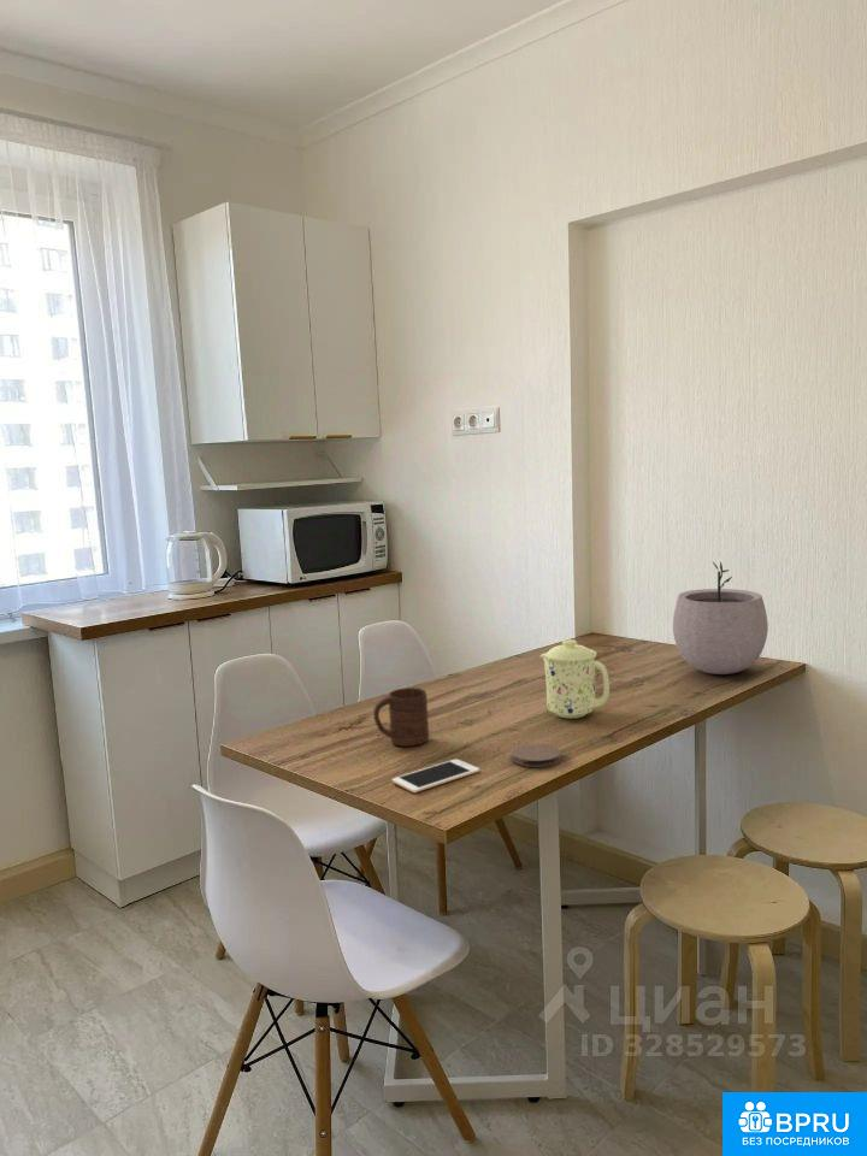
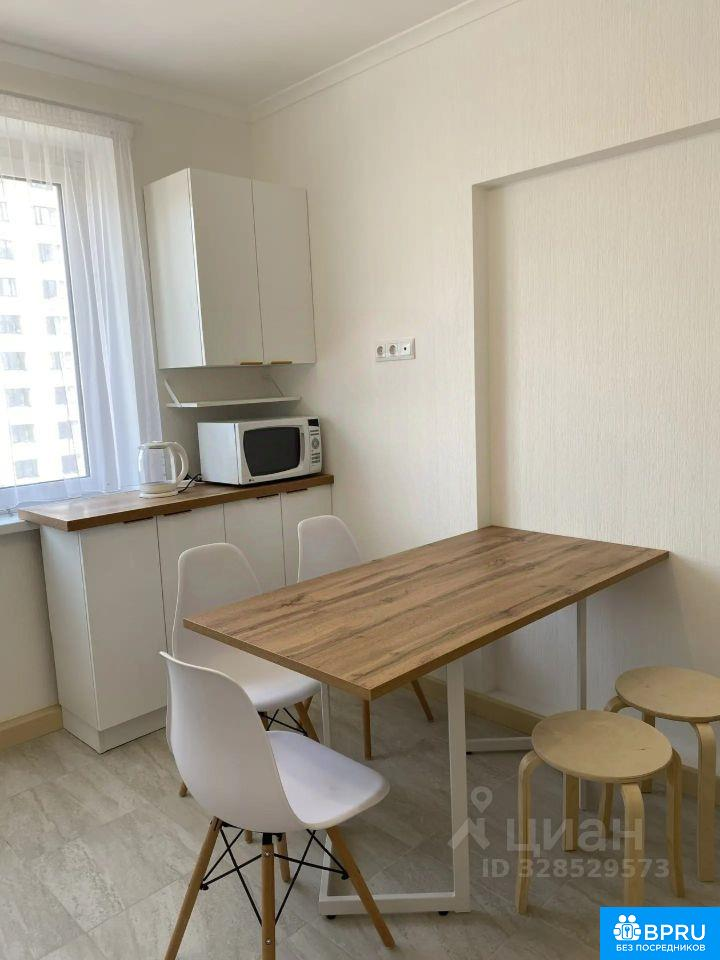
- cup [372,686,430,748]
- coaster [511,742,562,768]
- mug [539,638,611,719]
- plant pot [672,561,769,676]
- cell phone [391,757,480,794]
